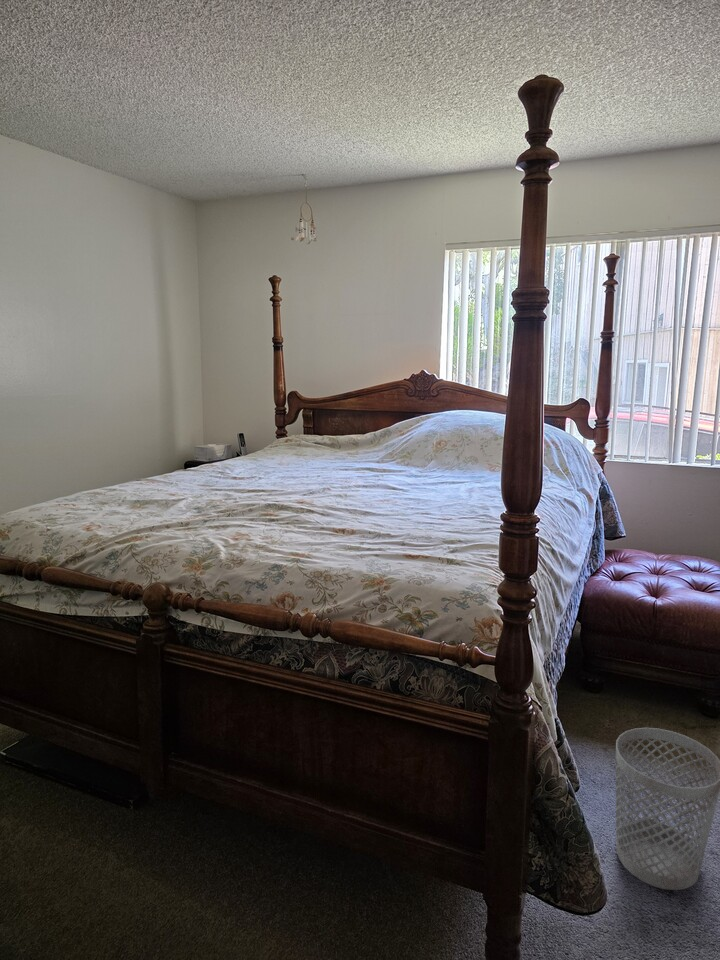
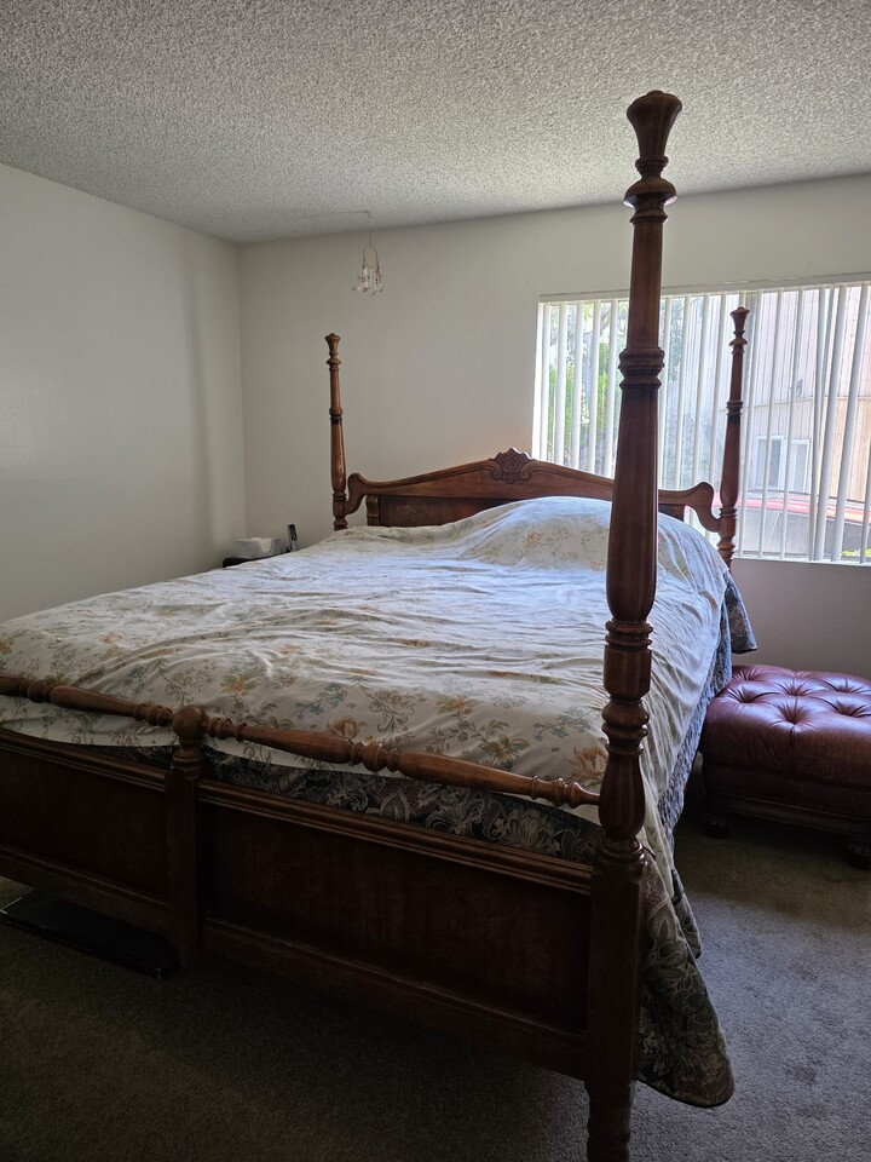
- wastebasket [615,727,720,891]
